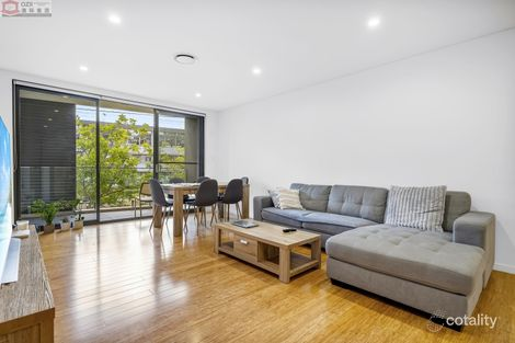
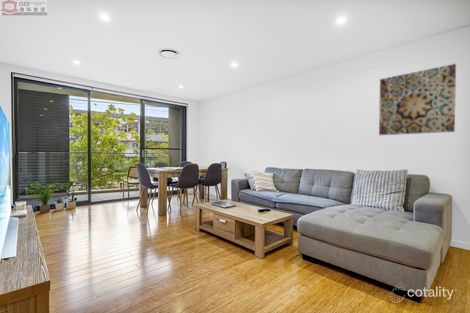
+ wall art [378,63,457,136]
